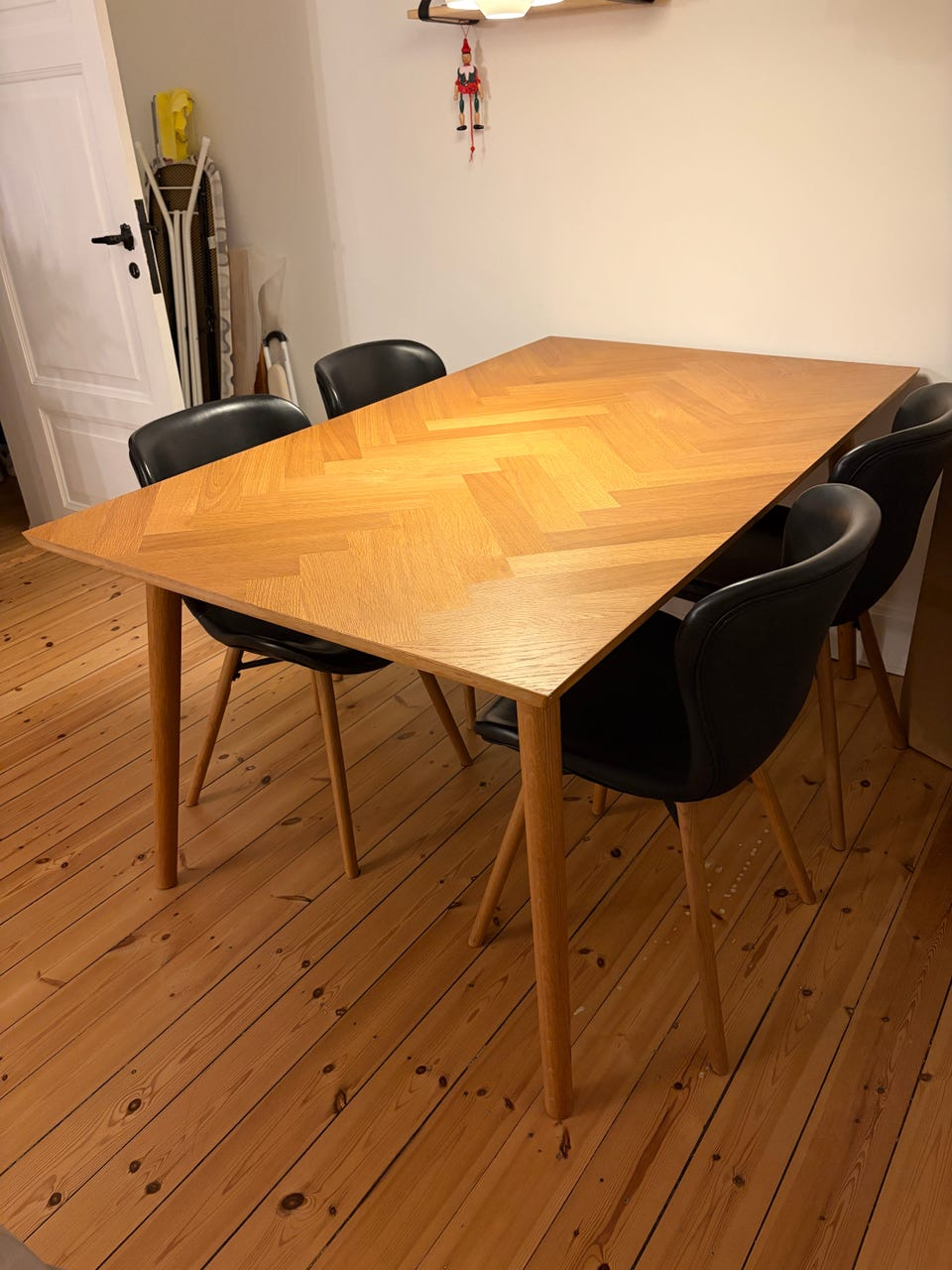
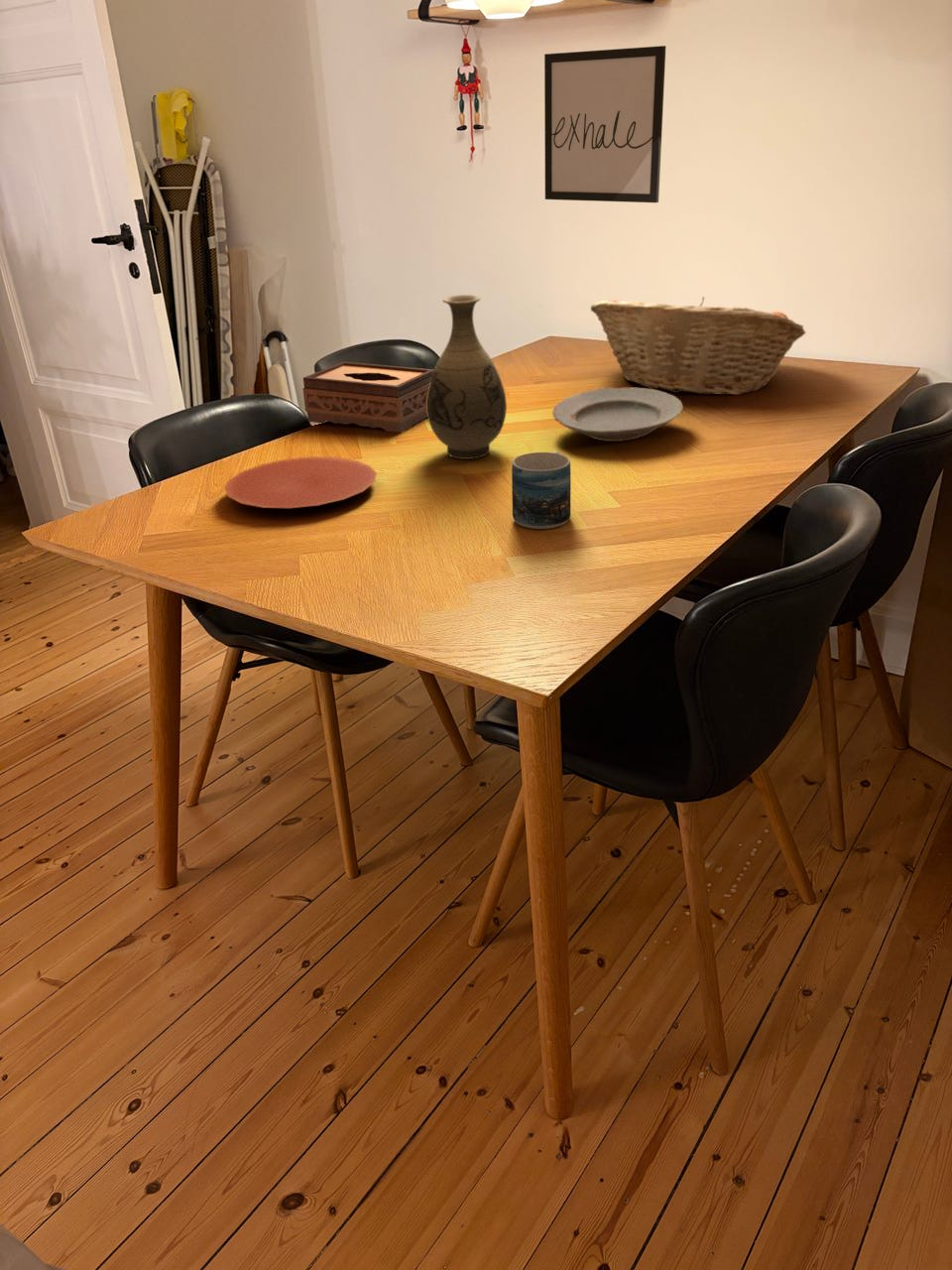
+ mug [511,450,571,530]
+ vase [426,294,508,460]
+ tissue box [302,361,434,434]
+ plate [551,387,684,443]
+ fruit basket [590,296,807,396]
+ plate [223,455,378,509]
+ wall art [543,45,666,203]
